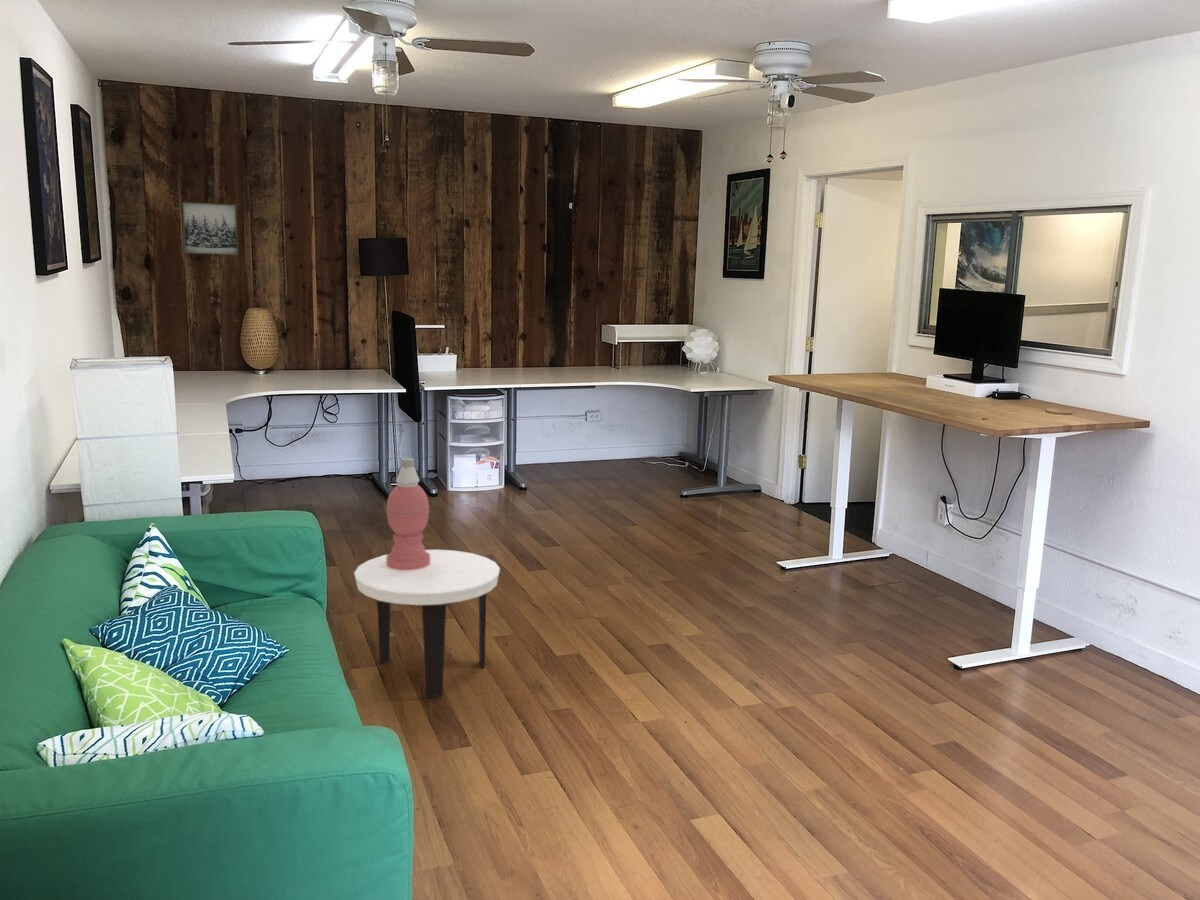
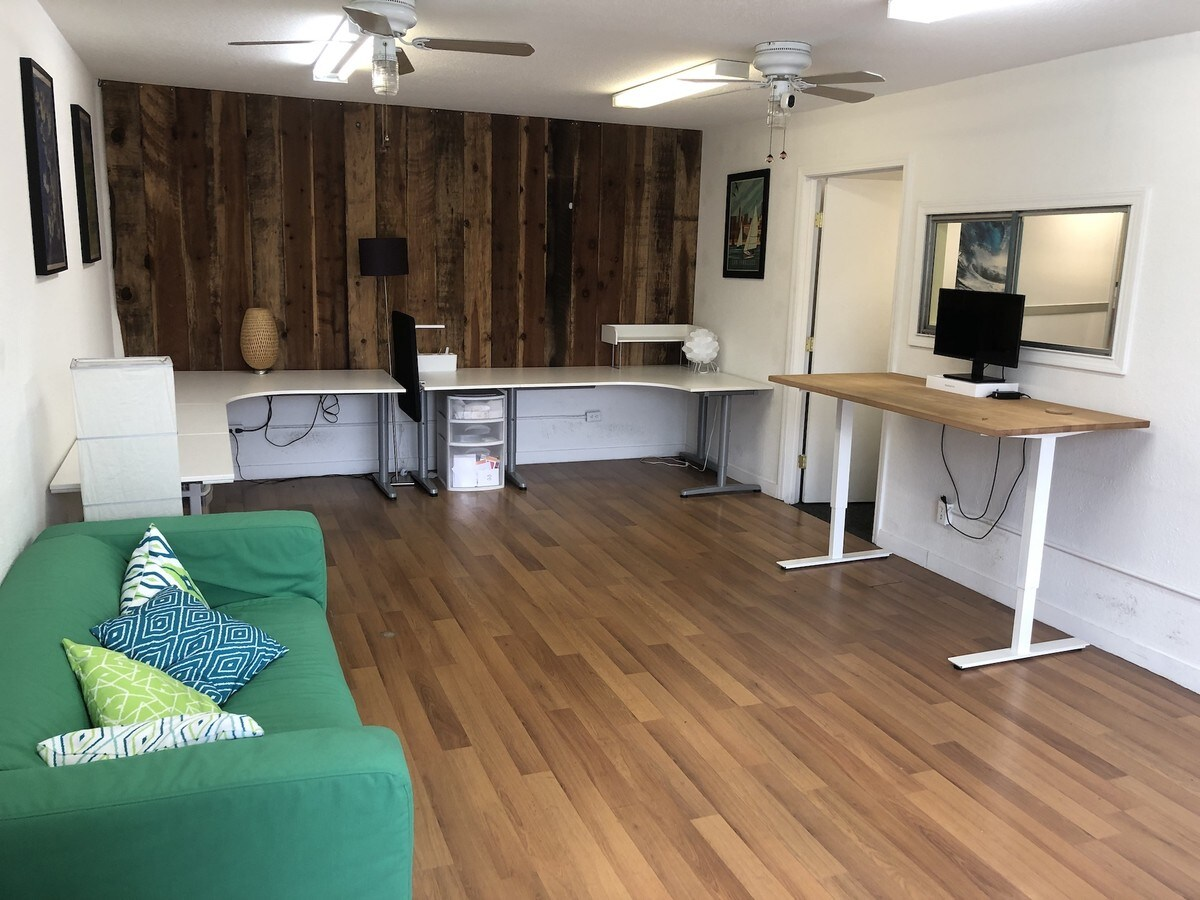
- side table [353,549,501,699]
- table lamp [385,457,430,570]
- wall art [181,201,239,256]
